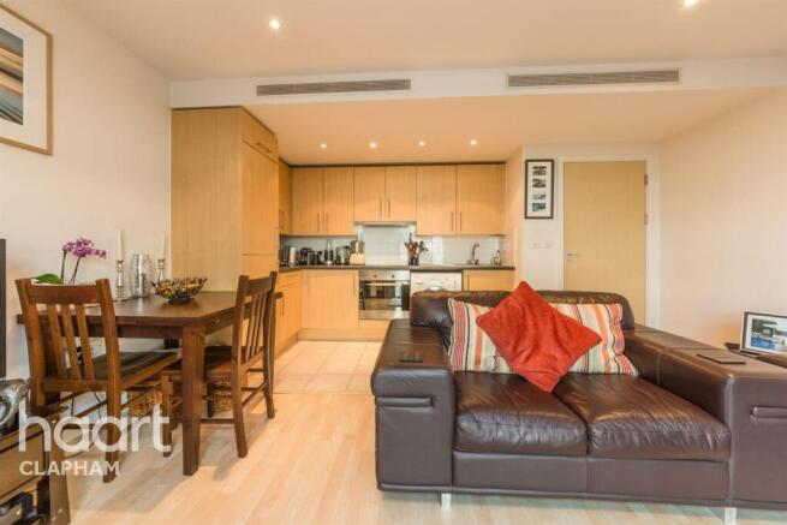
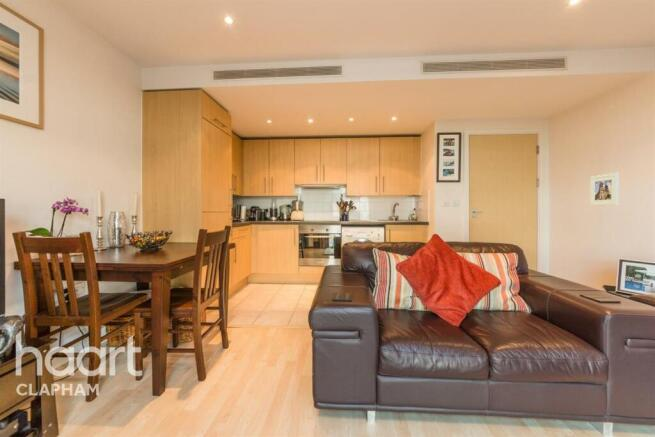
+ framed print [589,172,620,207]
